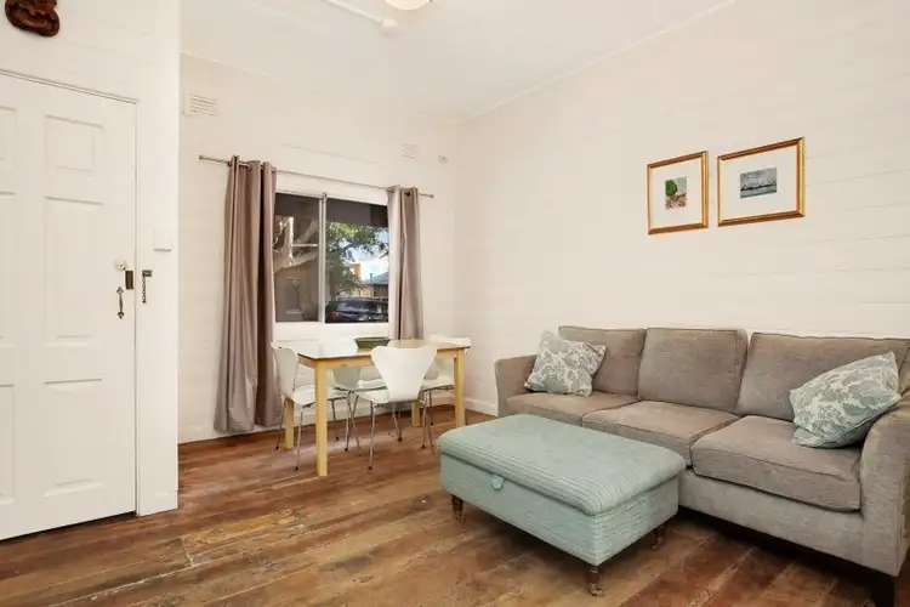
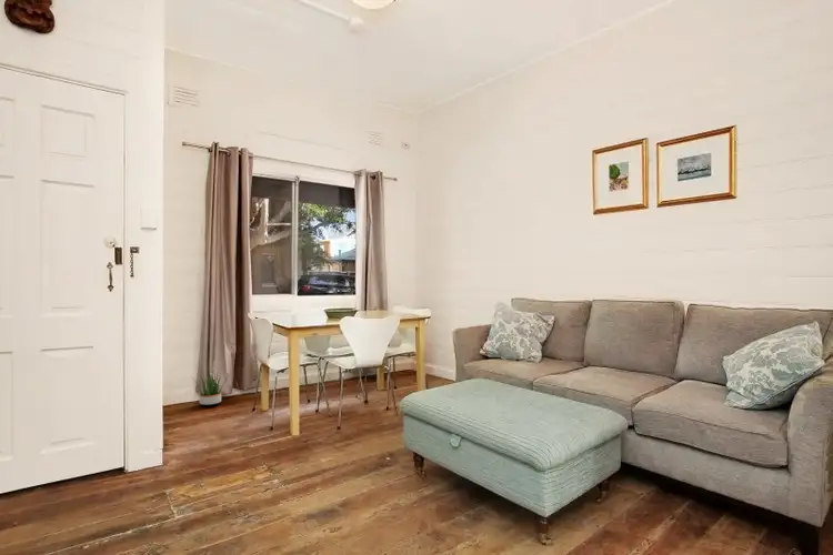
+ potted plant [189,370,231,407]
